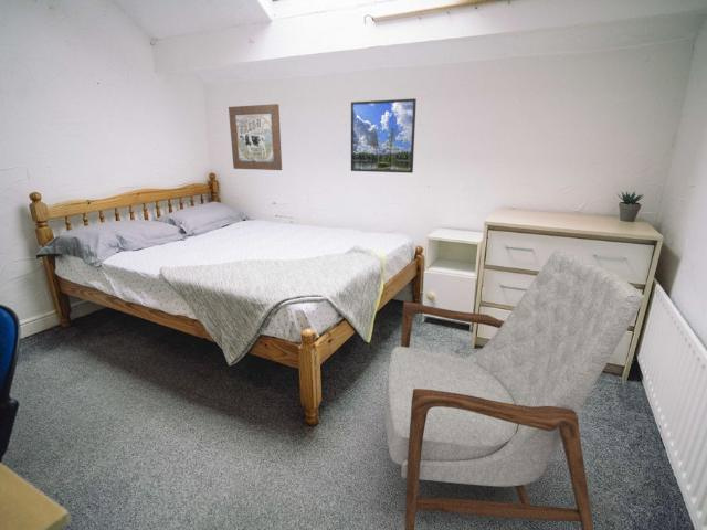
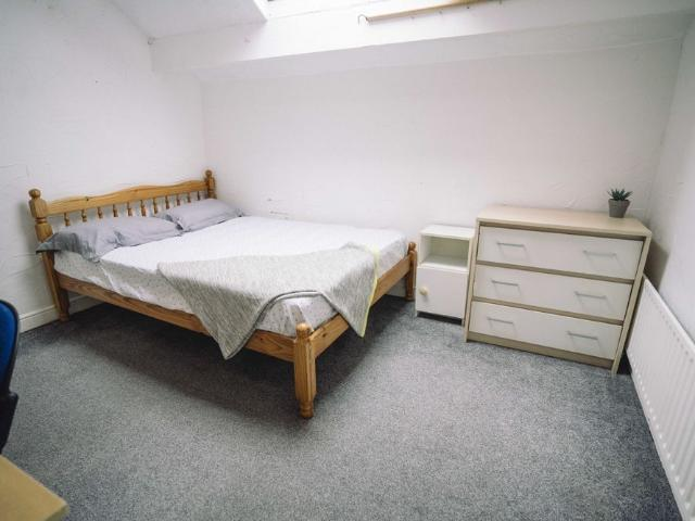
- wall art [228,103,283,171]
- armchair [384,250,645,530]
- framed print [350,97,418,174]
